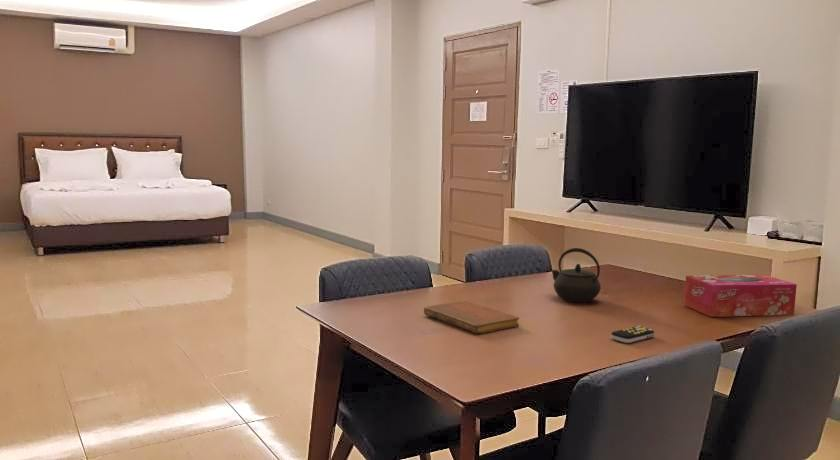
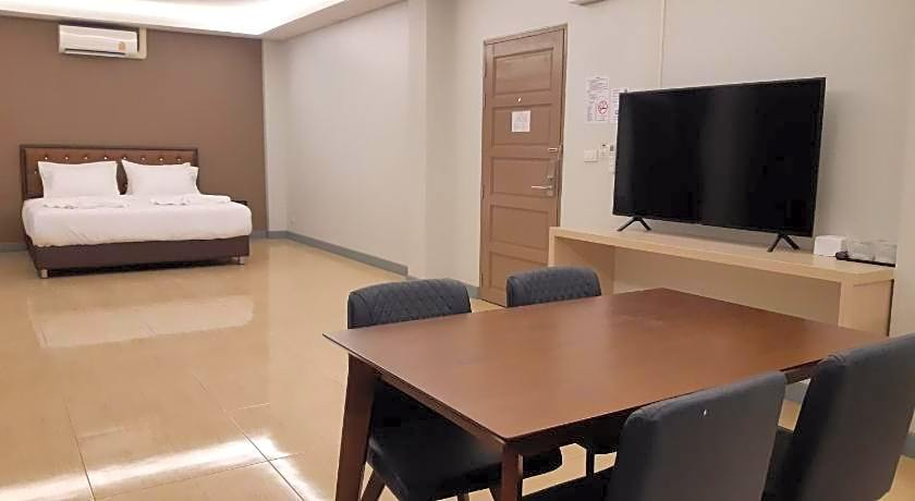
- notebook [423,300,520,335]
- tissue box [683,274,798,318]
- remote control [610,325,655,344]
- kettle [550,247,602,303]
